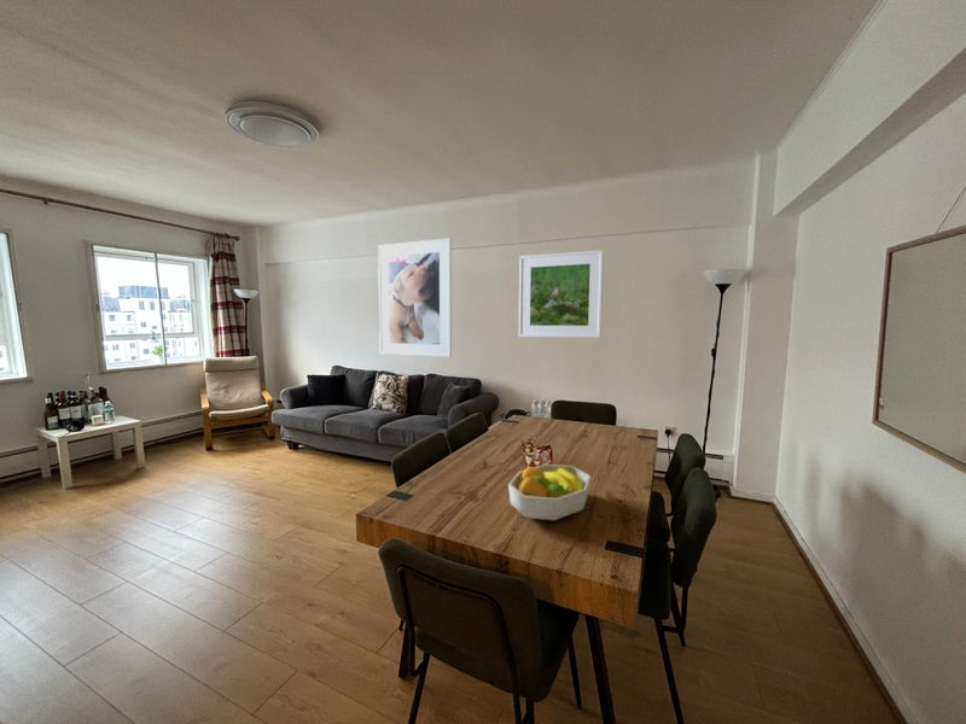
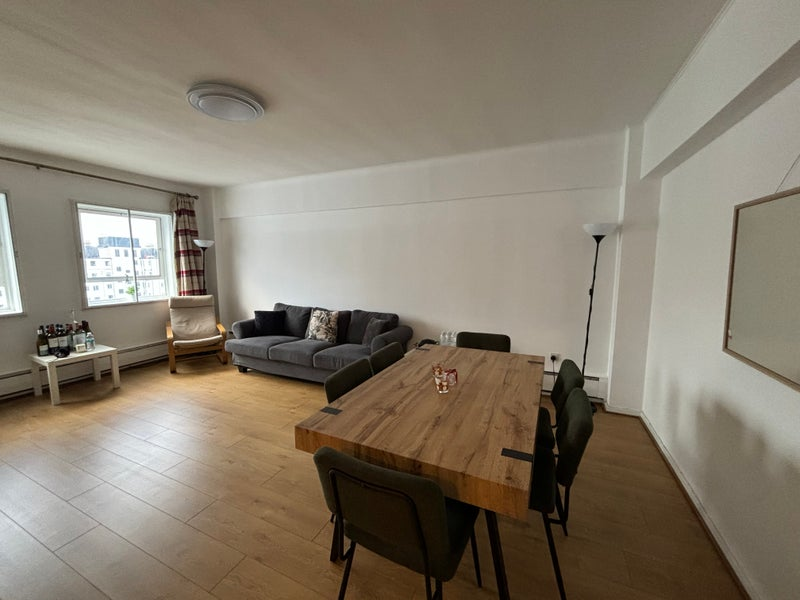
- fruit bowl [507,463,592,521]
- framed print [517,249,605,339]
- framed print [377,238,453,358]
